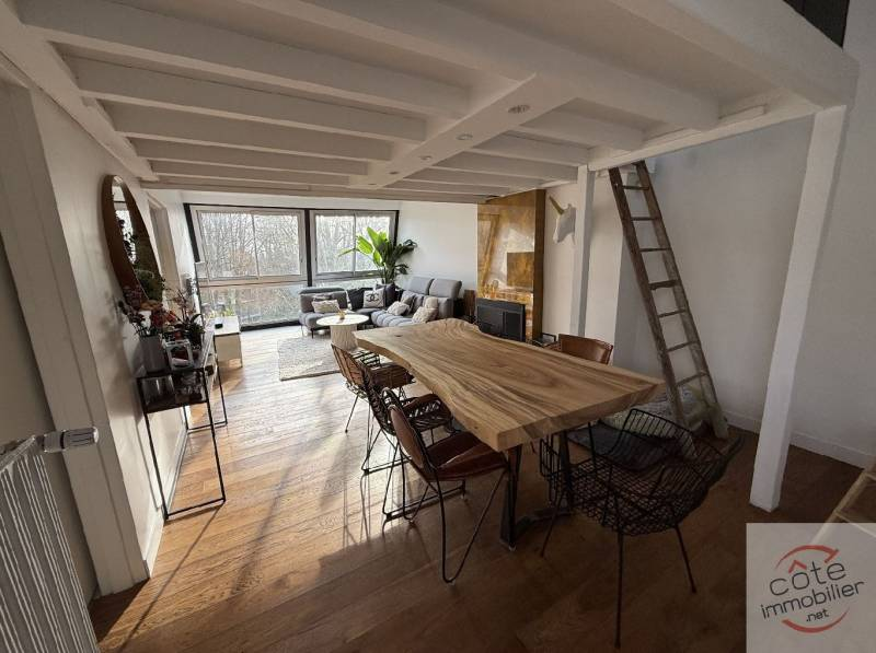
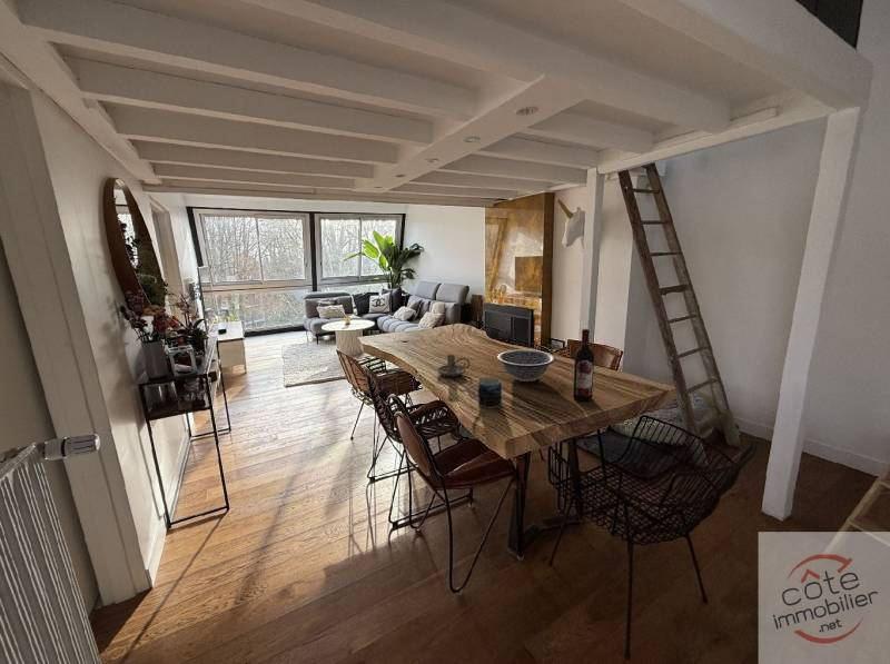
+ wine bottle [572,328,595,403]
+ decorative bowl [496,349,556,383]
+ mug [466,376,503,409]
+ candle holder [436,354,471,377]
